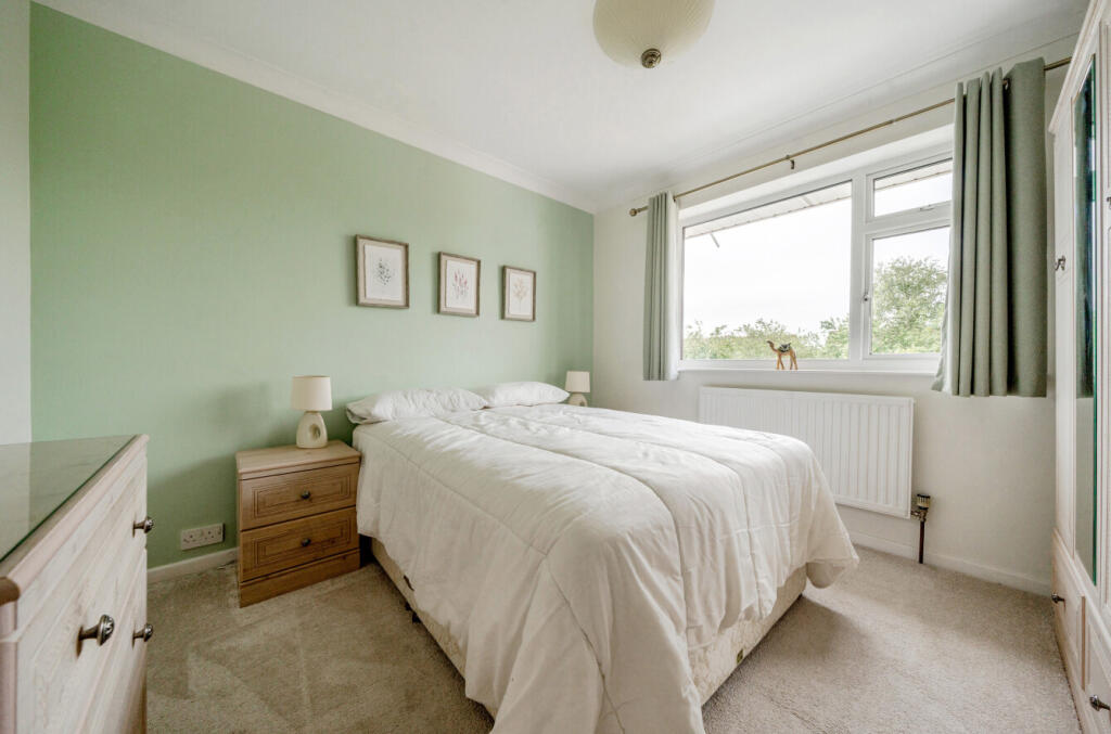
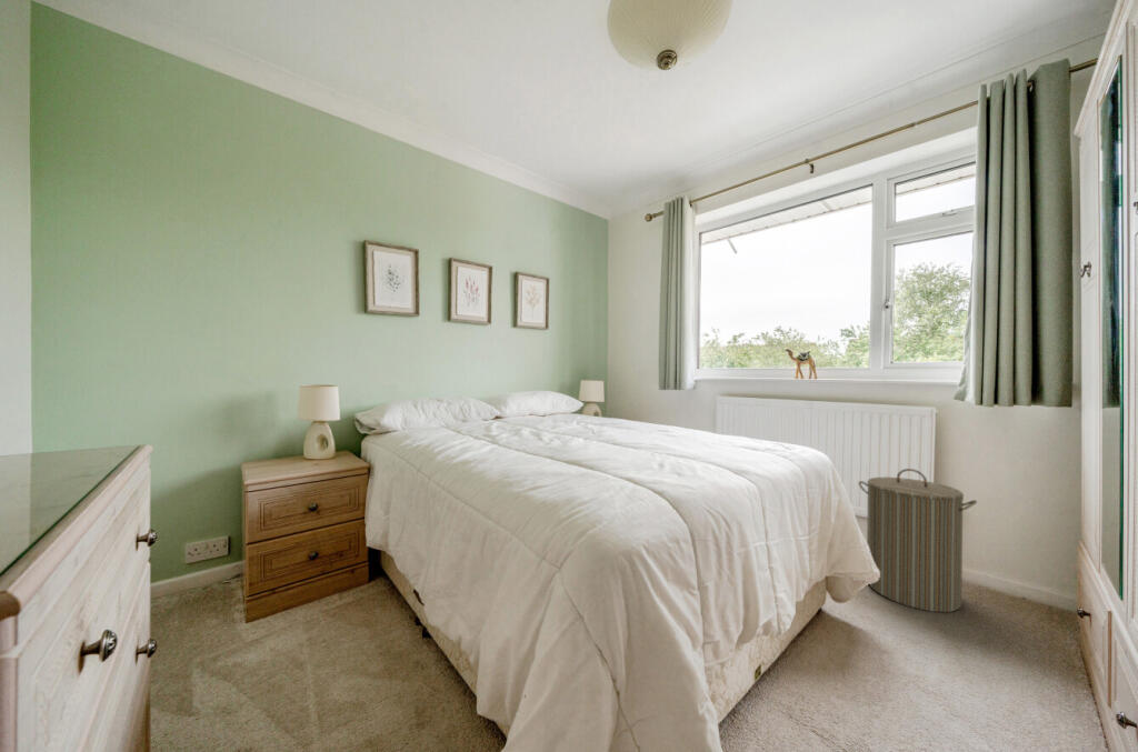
+ laundry hamper [858,468,978,613]
